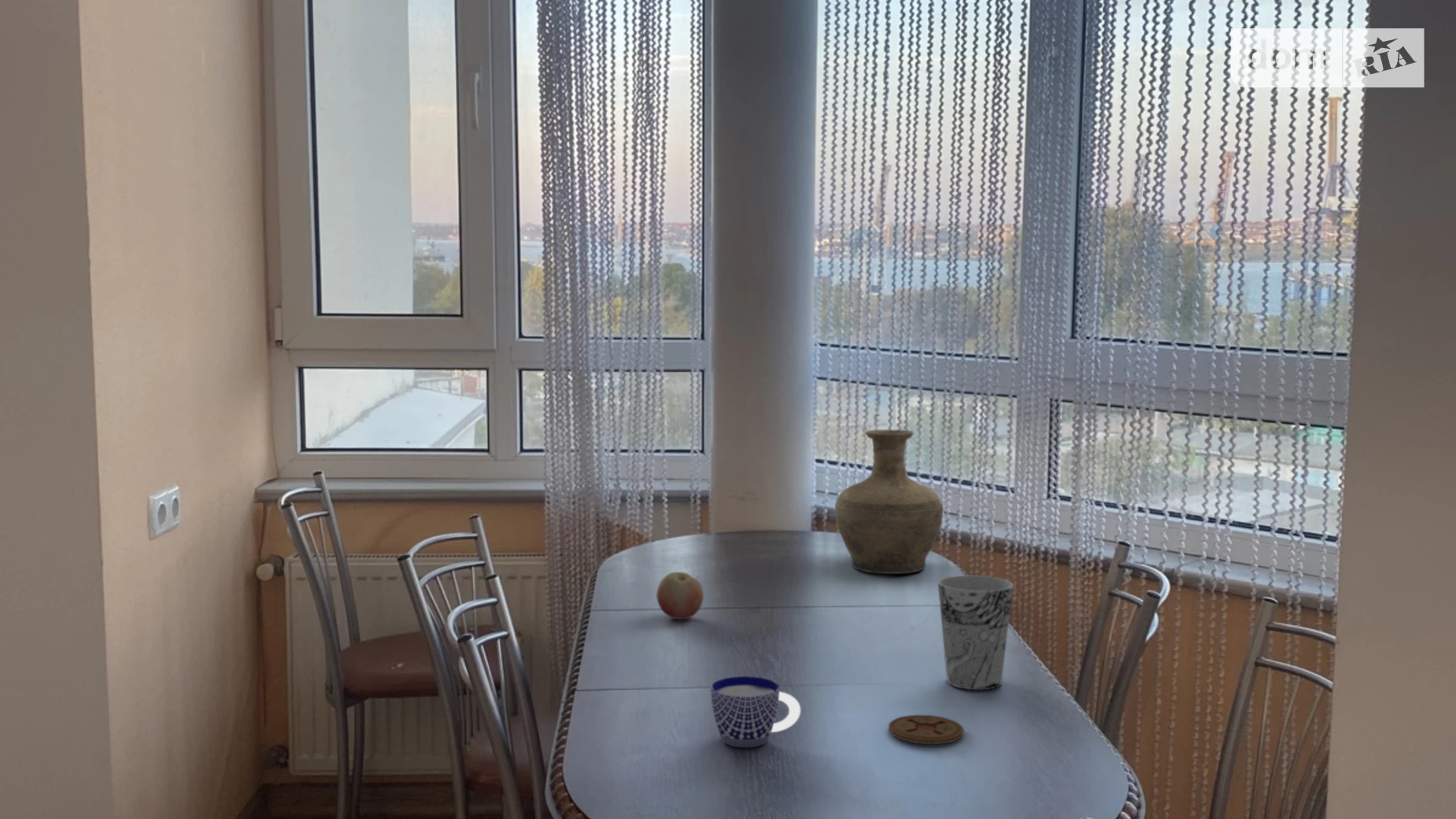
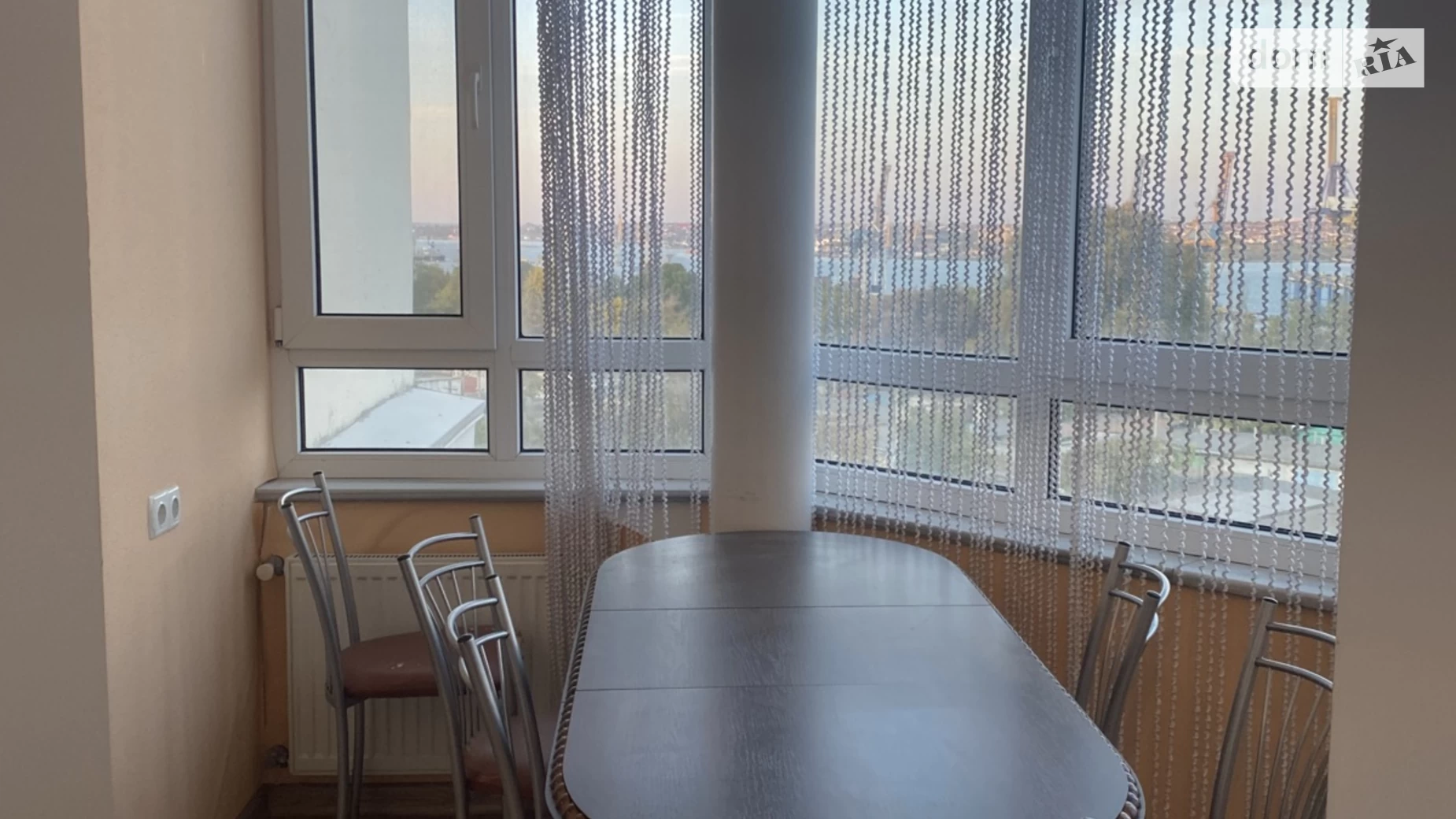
- fruit [656,571,704,621]
- vase [834,428,944,575]
- cup [710,676,801,748]
- cup [937,575,1014,691]
- coaster [888,714,965,745]
